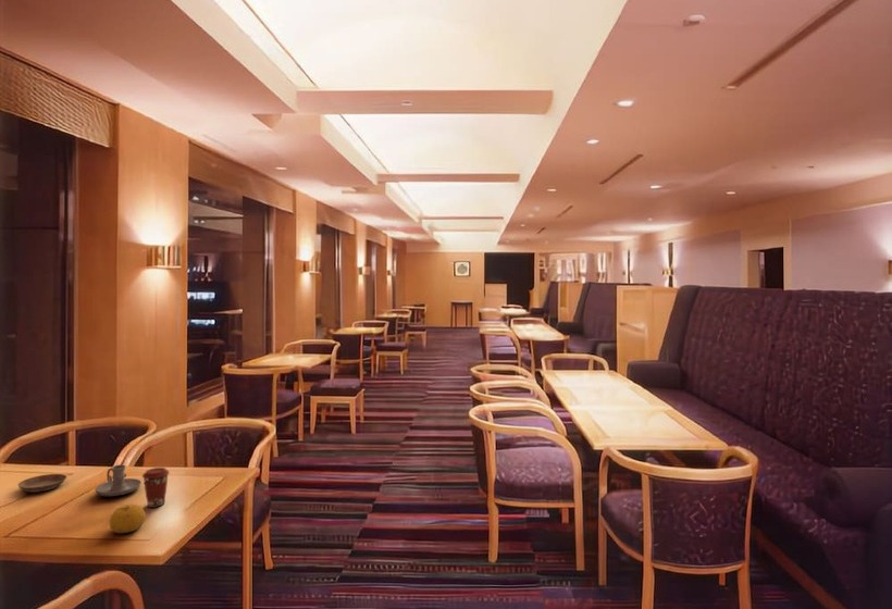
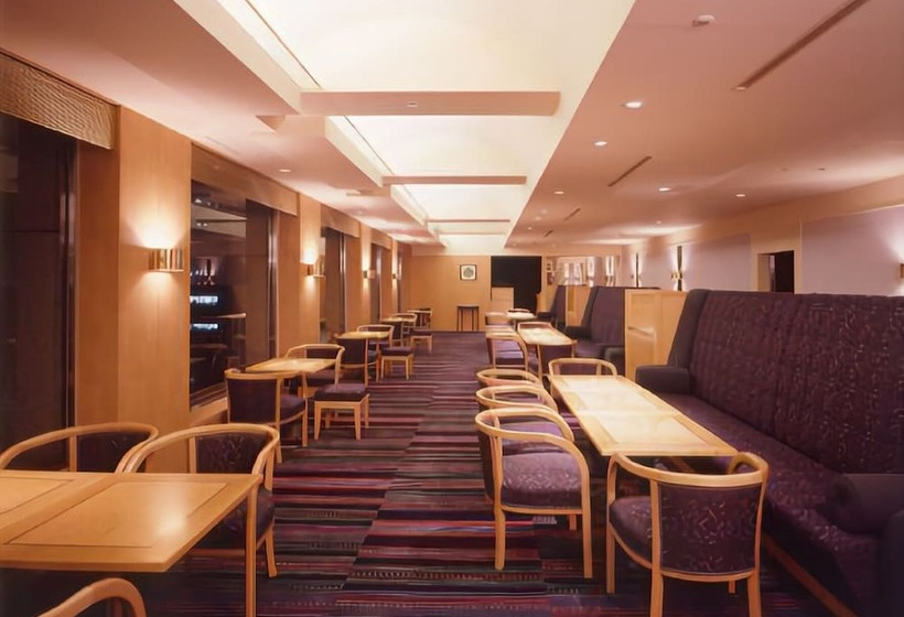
- fruit [109,504,147,534]
- candle holder [94,463,143,497]
- coffee cup [141,467,171,508]
- saucer [17,473,67,494]
